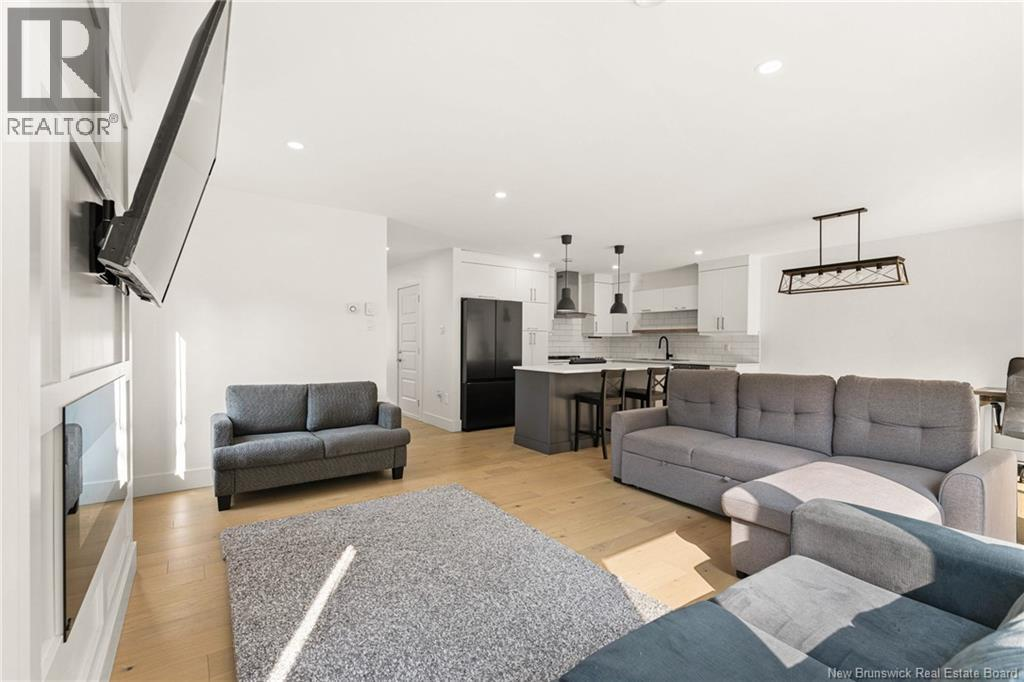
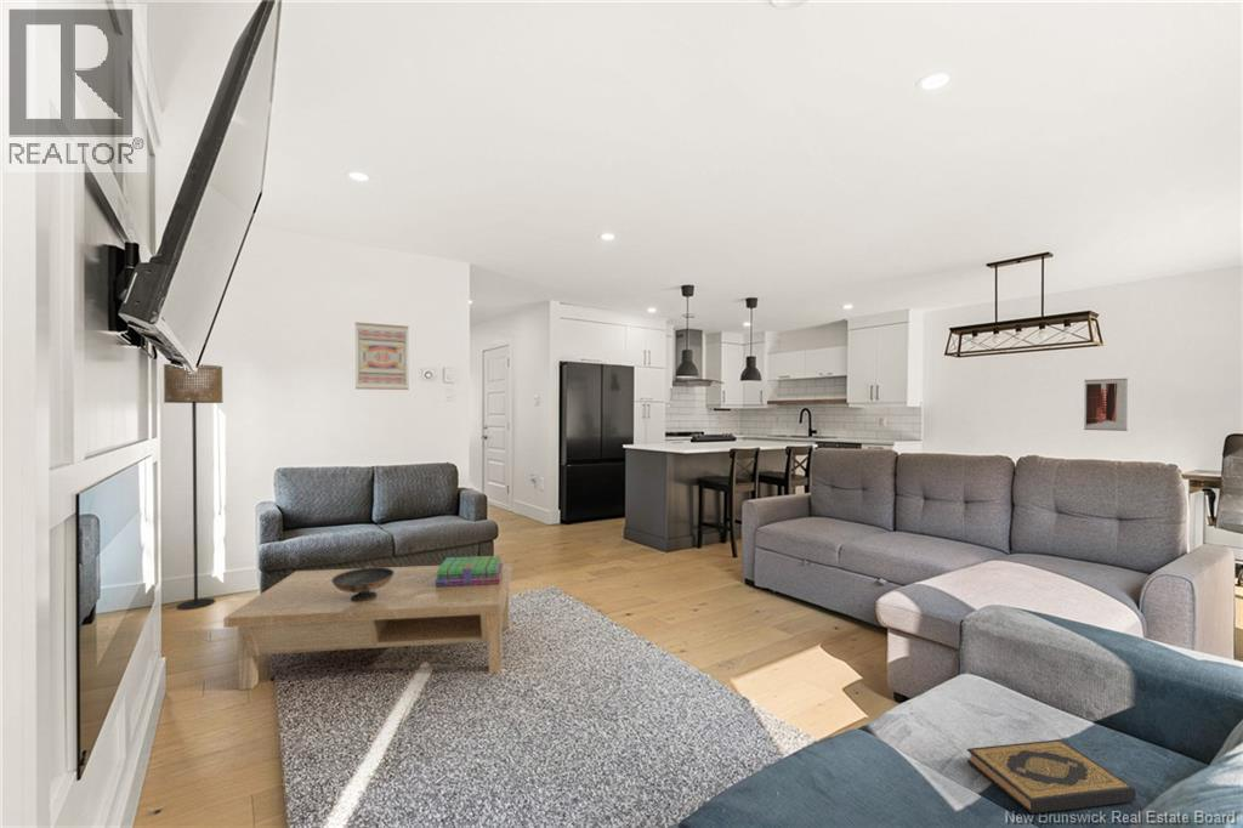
+ coffee table [222,561,513,691]
+ wall art [1083,378,1129,432]
+ wall art [354,322,410,391]
+ stack of books [436,555,503,586]
+ decorative bowl [331,565,395,602]
+ hardback book [966,738,1137,815]
+ floor lamp [163,363,225,611]
